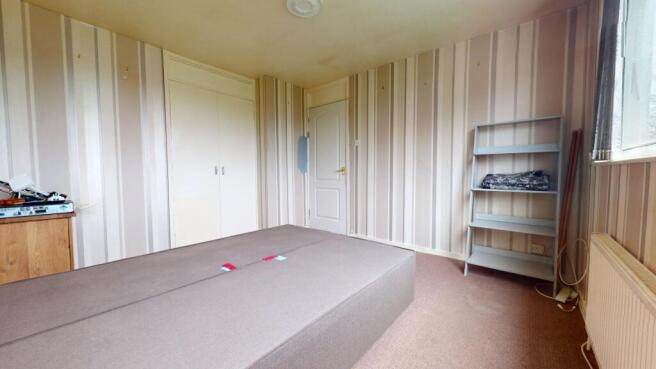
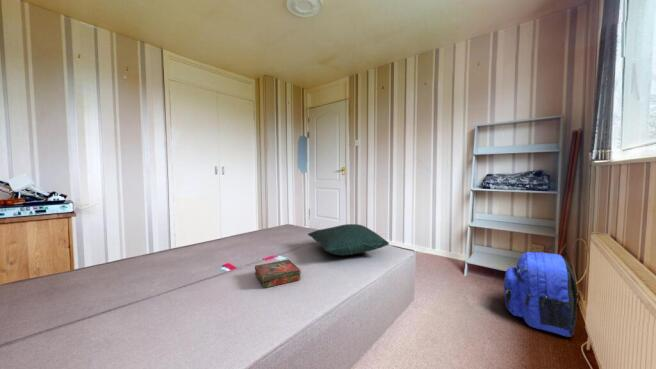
+ book [254,259,302,289]
+ pillow [307,223,390,256]
+ backpack [503,251,578,338]
